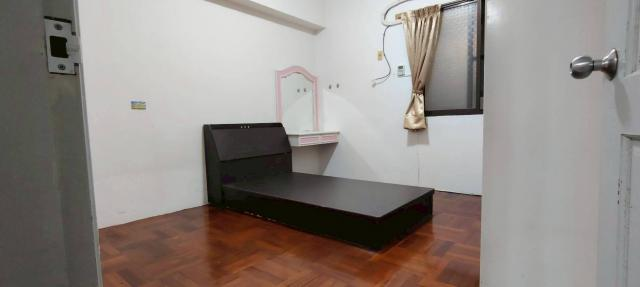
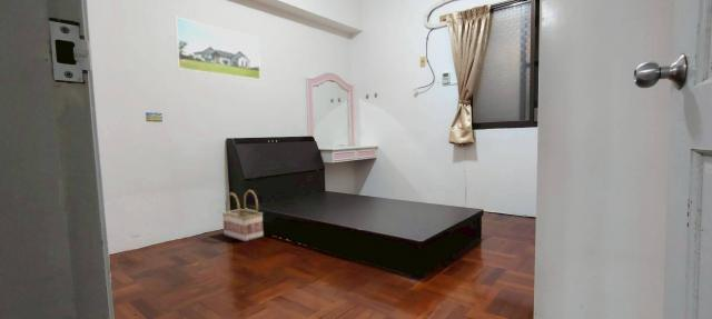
+ basket [221,189,265,242]
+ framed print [174,16,261,81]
